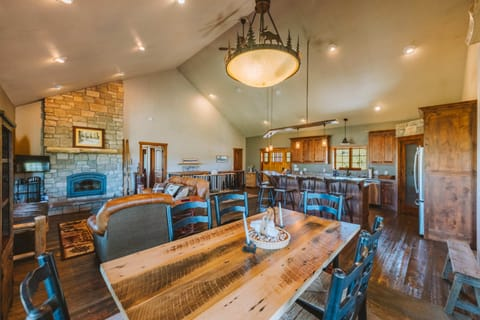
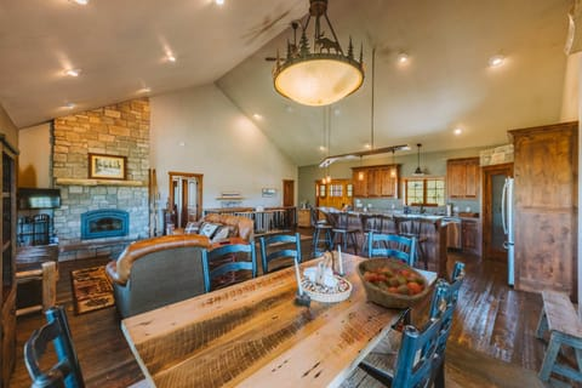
+ fruit basket [354,256,432,310]
